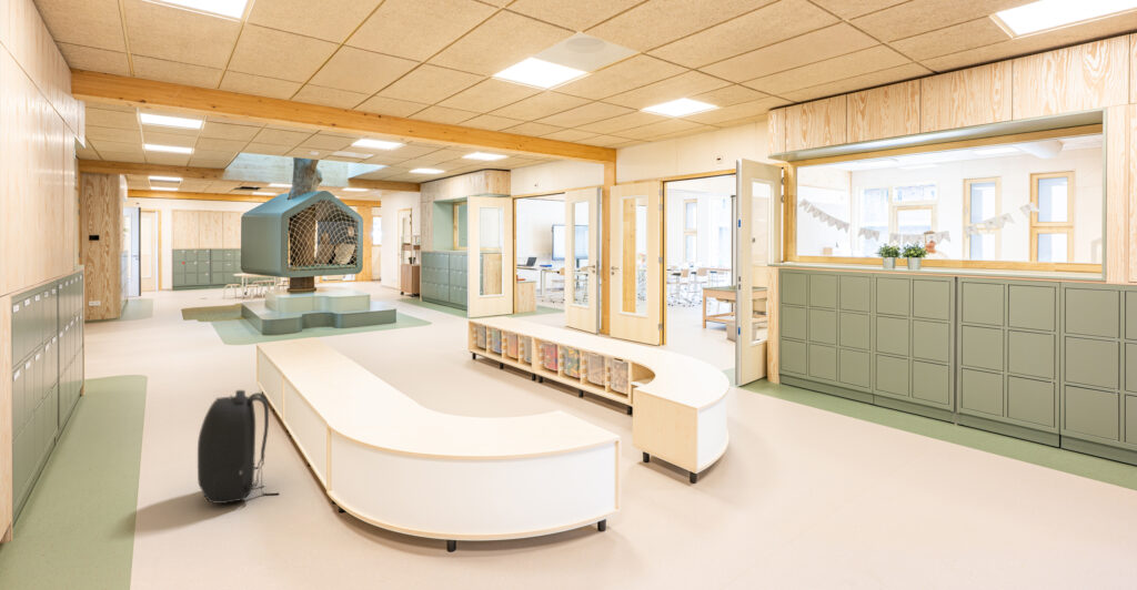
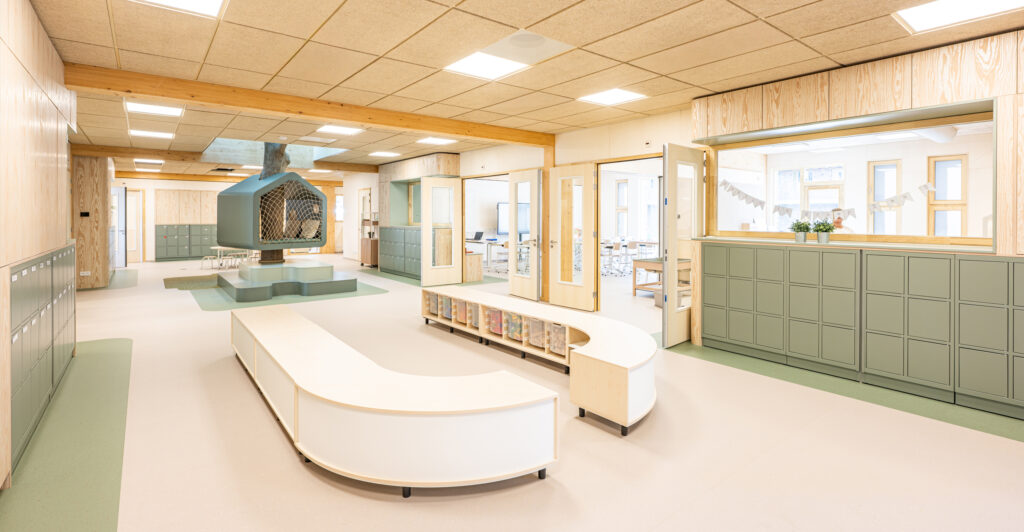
- backpack [197,389,281,505]
